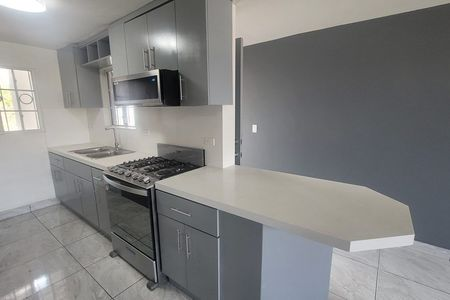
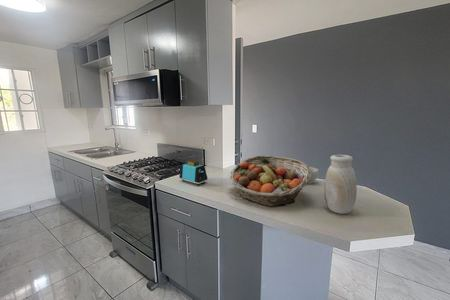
+ vase [323,154,358,215]
+ bowl [299,166,319,185]
+ toaster [179,159,209,186]
+ fruit basket [229,155,311,208]
